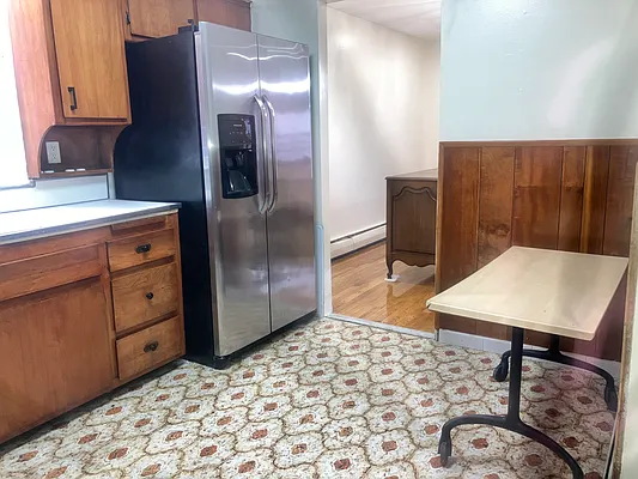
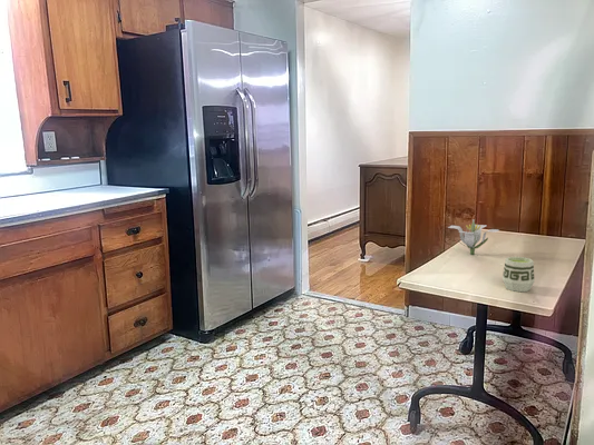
+ cup [502,256,535,293]
+ flower [447,218,499,256]
